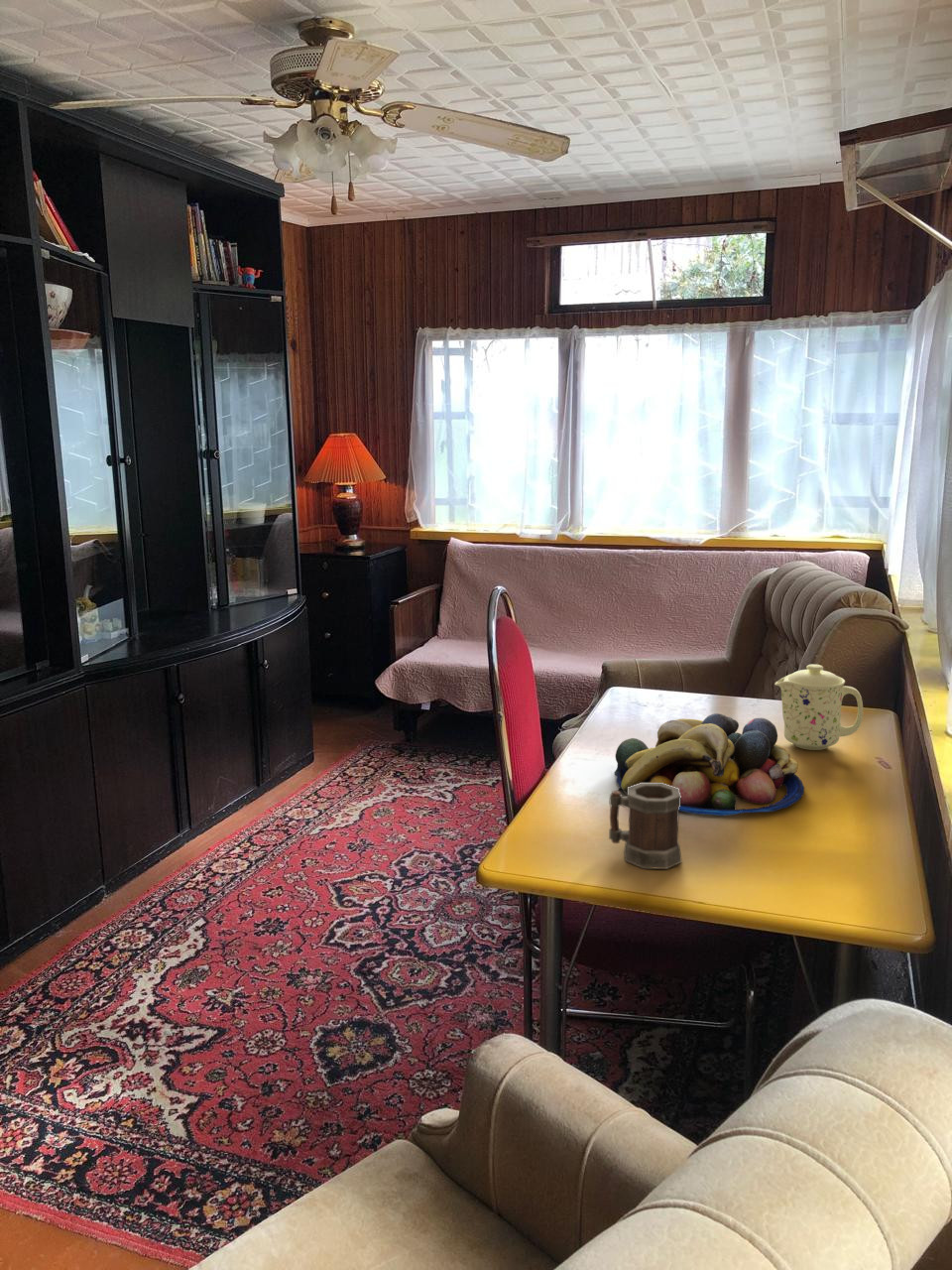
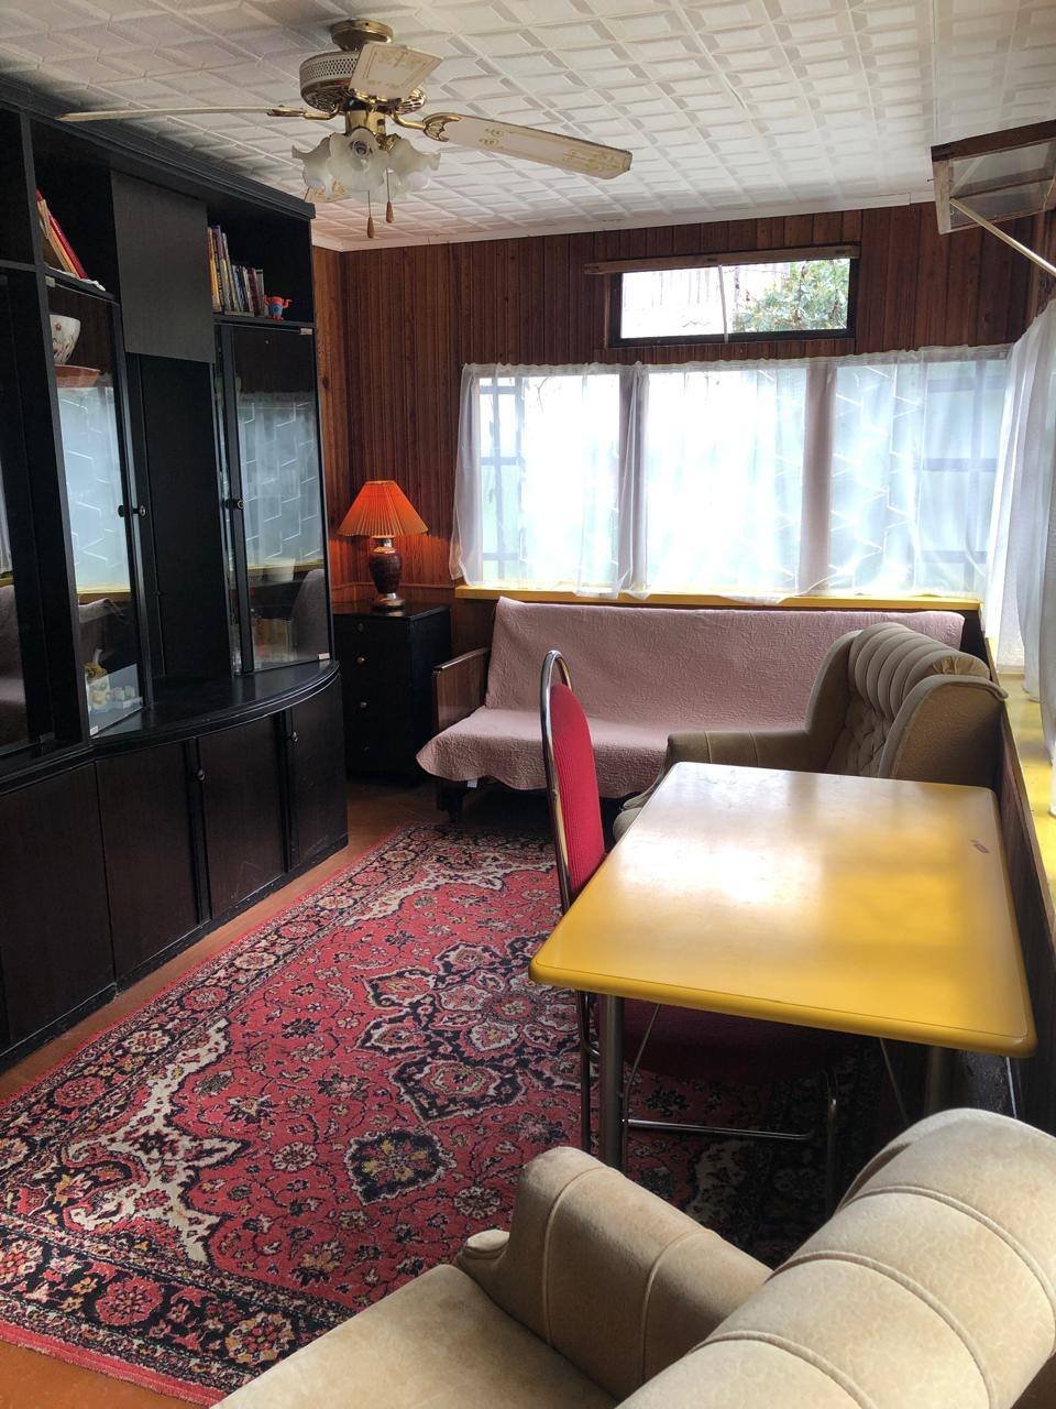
- fruit bowl [614,712,805,817]
- mug [608,783,683,870]
- mug [773,664,864,751]
